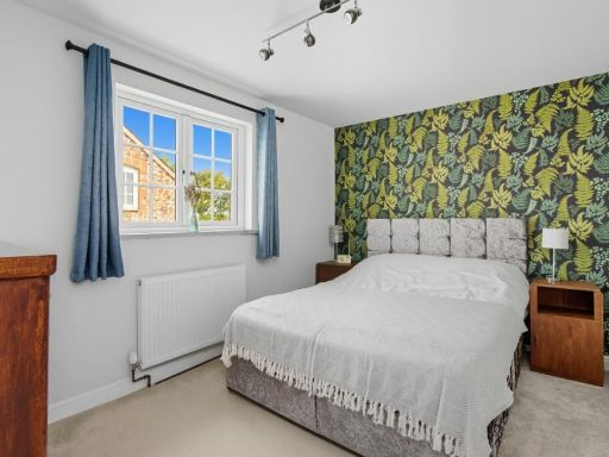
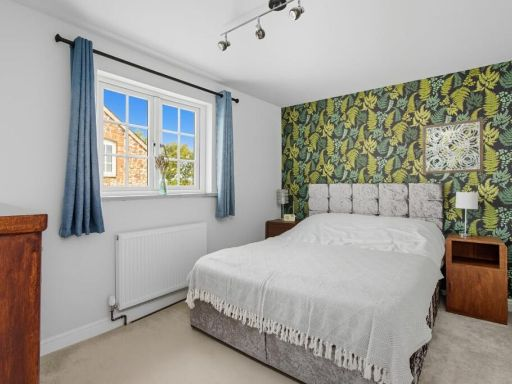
+ wall art [421,118,484,175]
